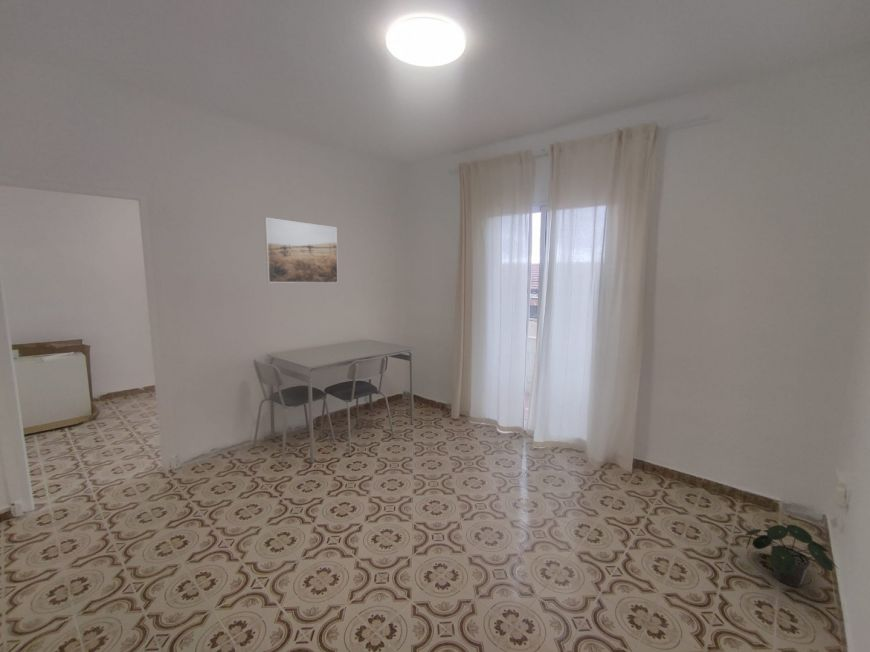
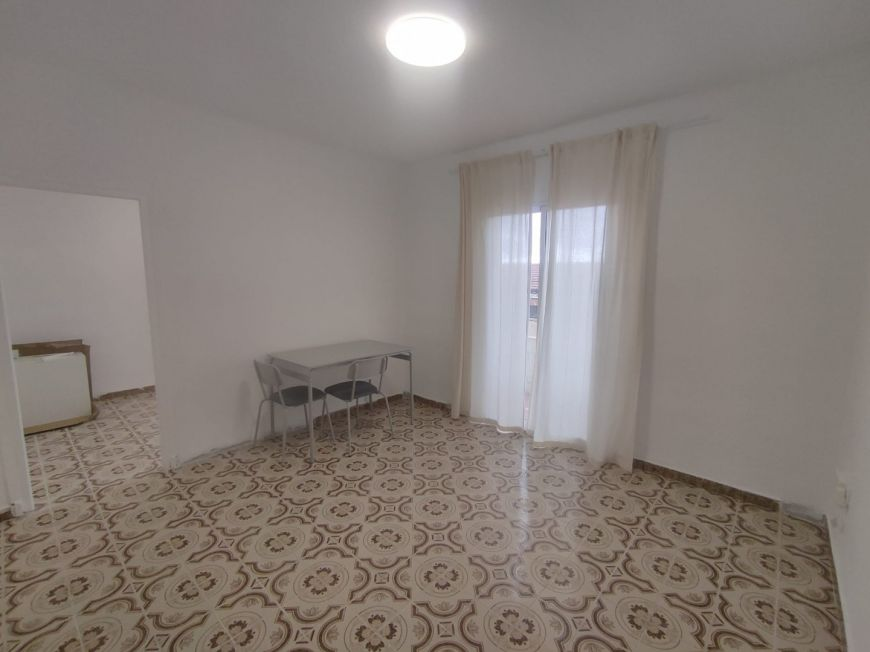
- potted plant [744,524,838,588]
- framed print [264,217,339,284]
